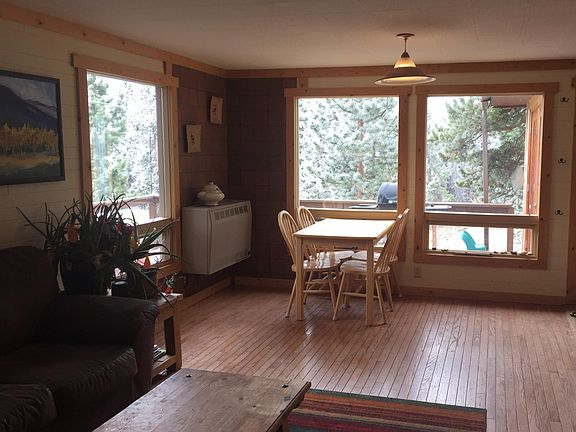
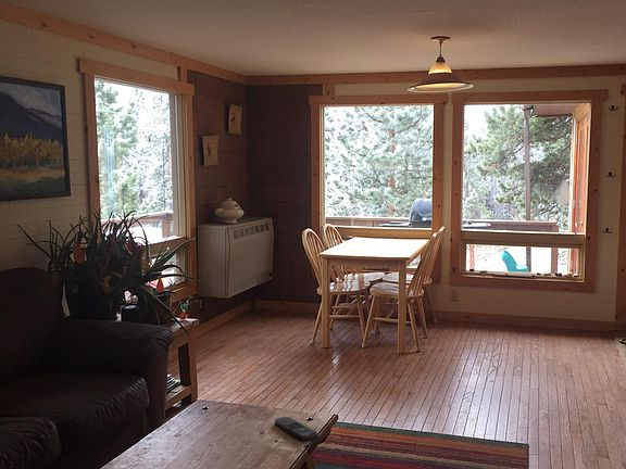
+ remote control [274,416,320,443]
